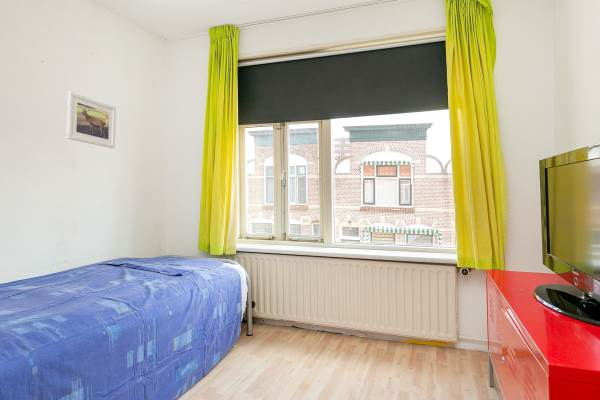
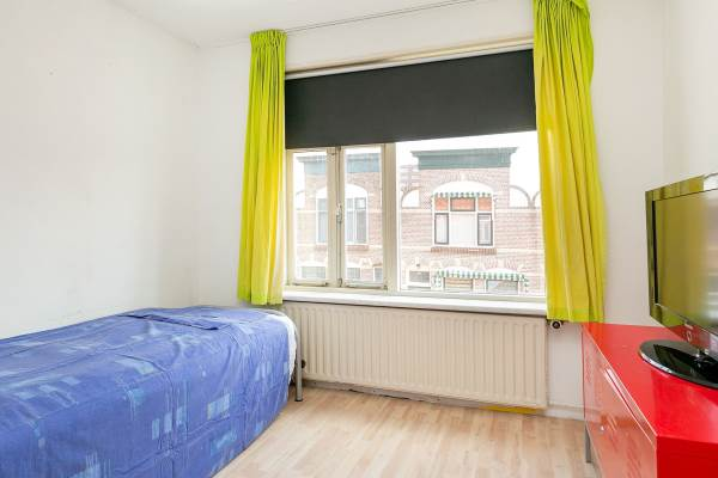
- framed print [65,91,117,149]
